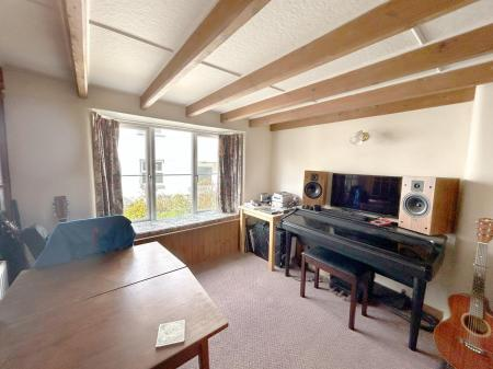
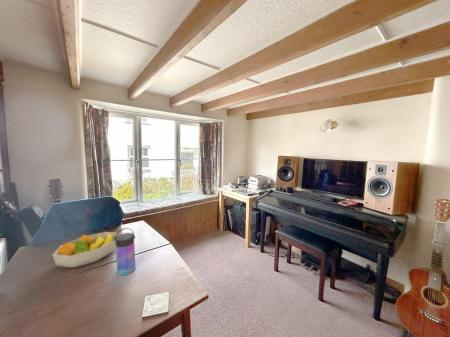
+ water bottle [115,227,136,276]
+ fruit bowl [52,231,120,268]
